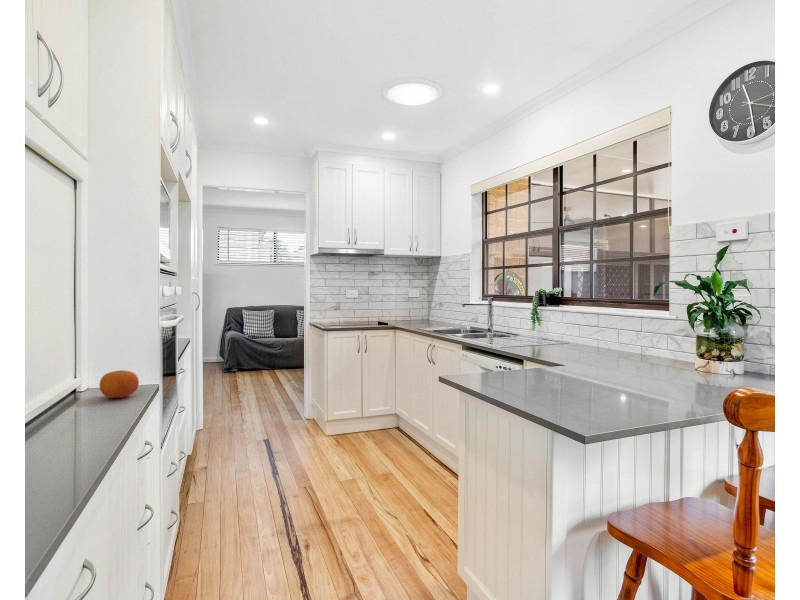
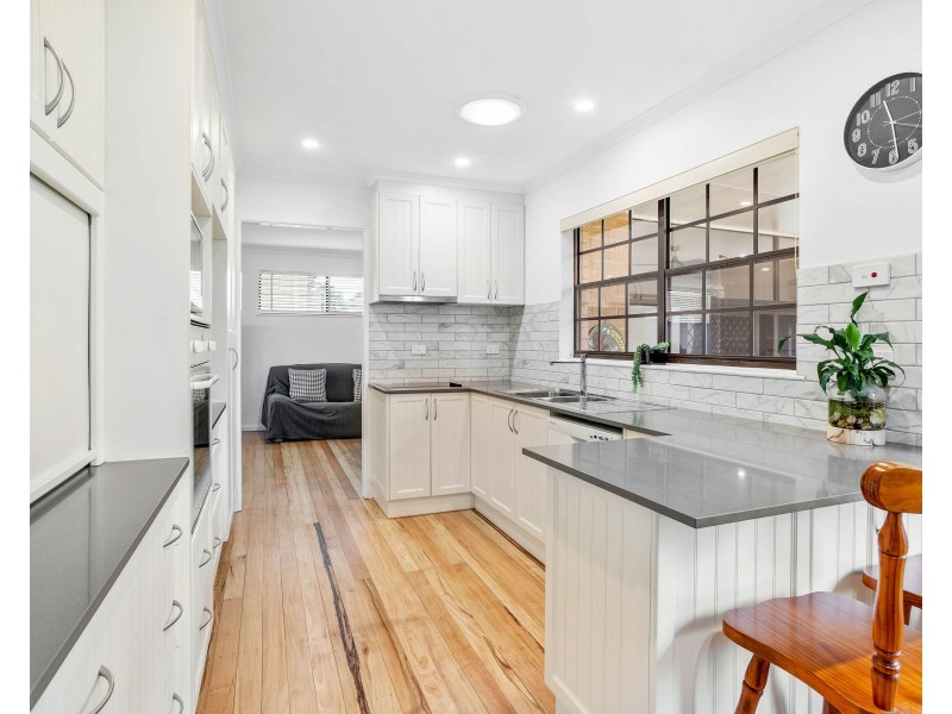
- fruit [99,369,140,399]
